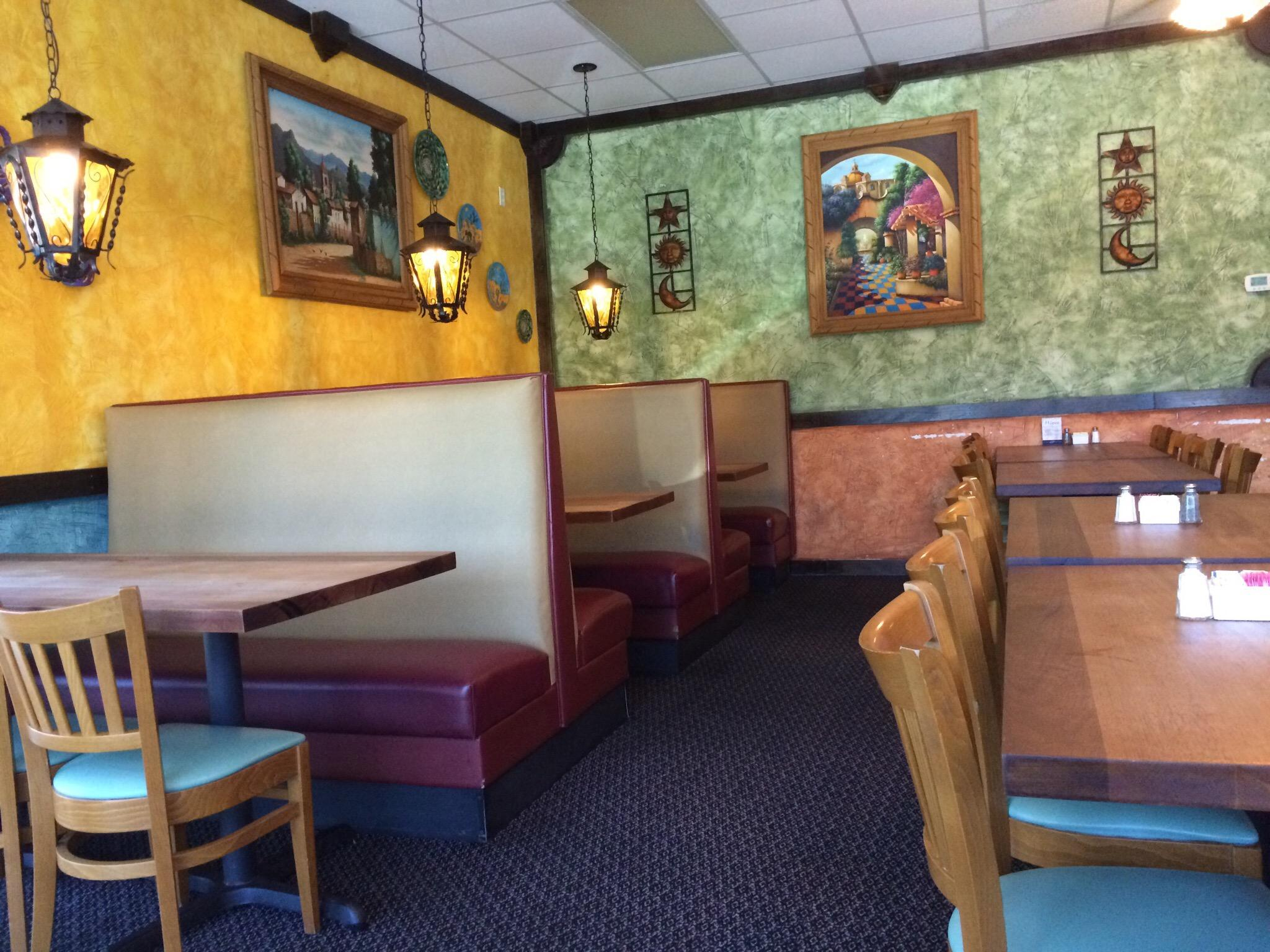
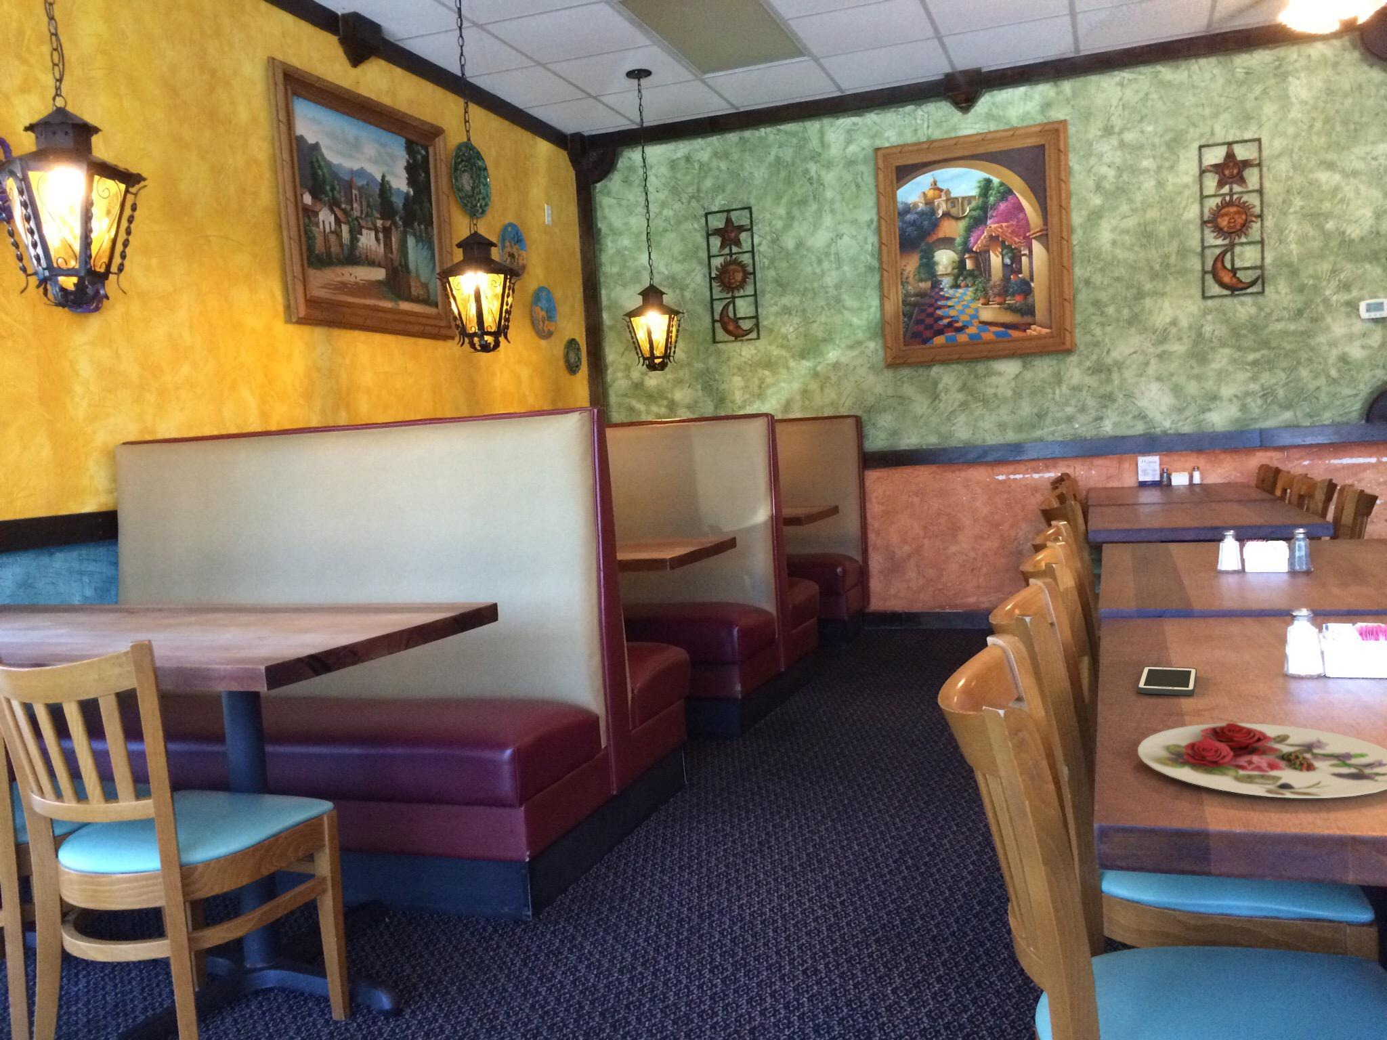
+ cell phone [1137,665,1197,696]
+ plate [1137,722,1387,799]
